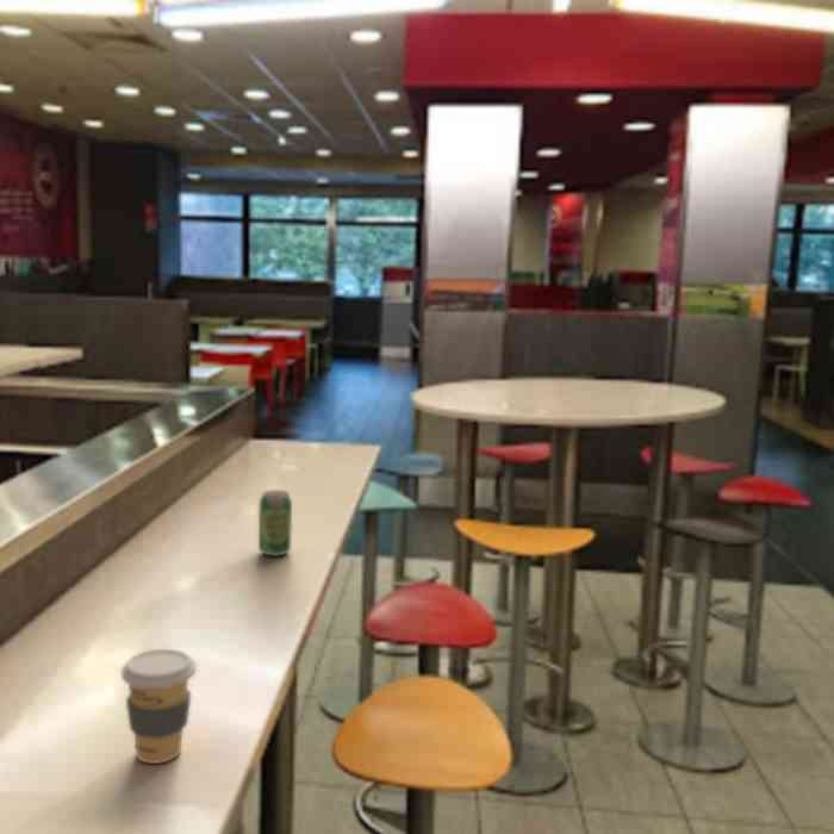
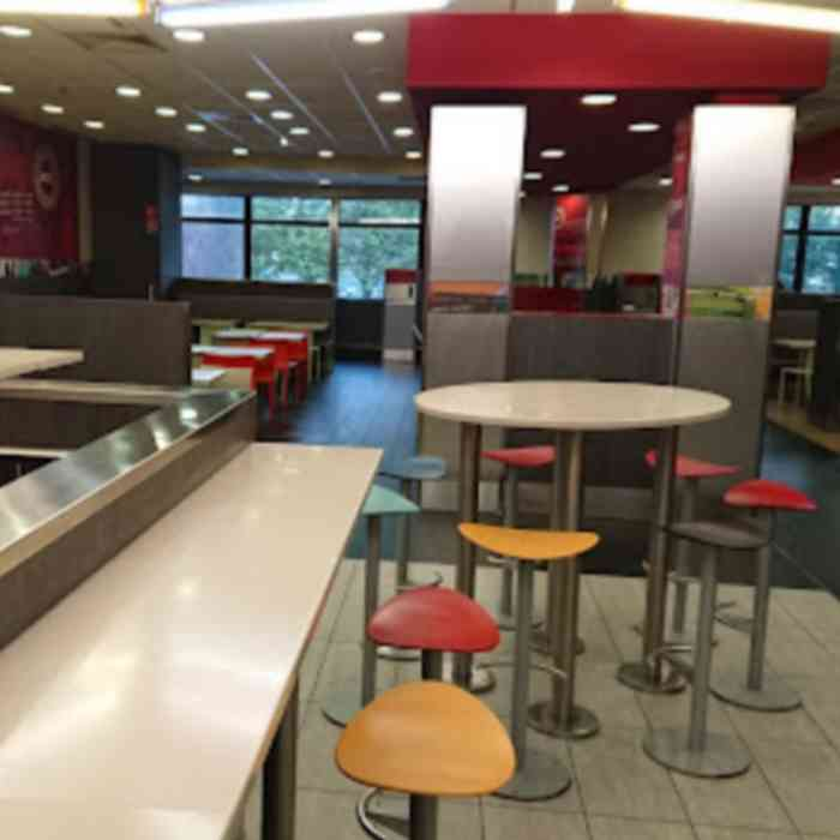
- beverage can [257,490,293,558]
- coffee cup [120,648,198,765]
